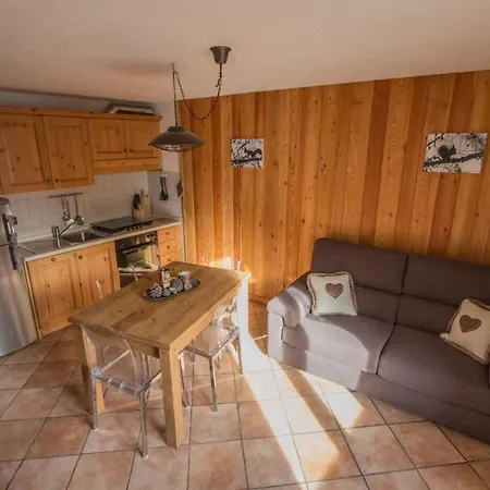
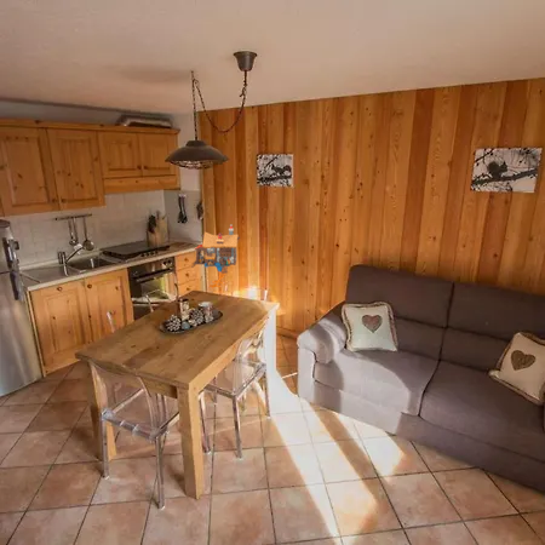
+ hut on chicken legs [190,224,241,289]
